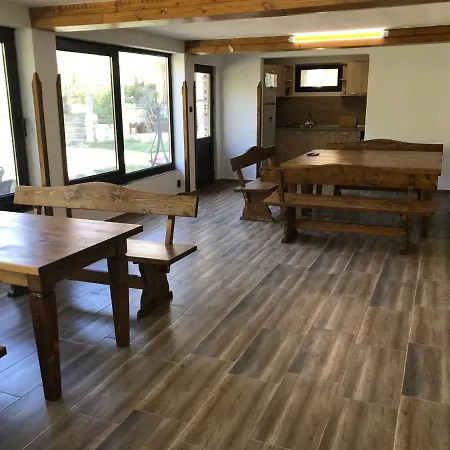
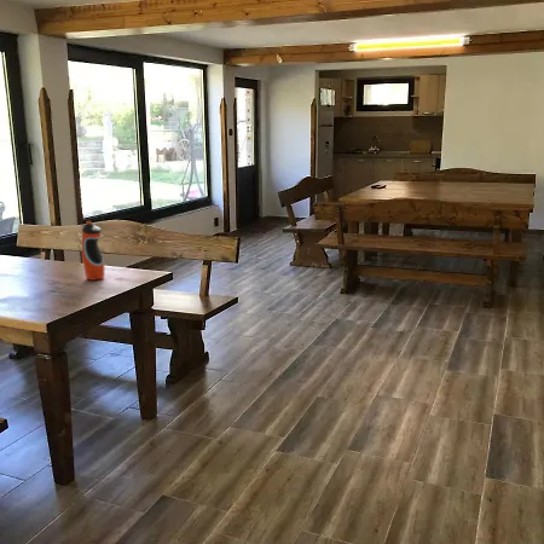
+ water bottle [81,220,105,282]
